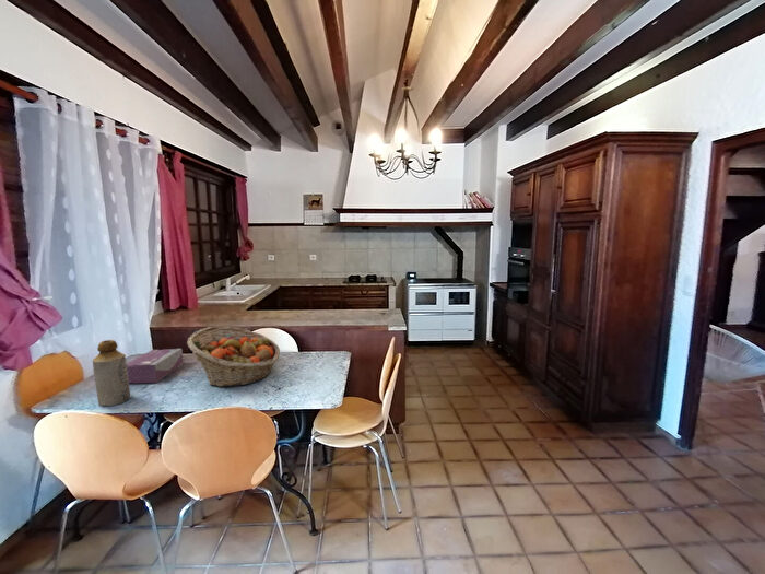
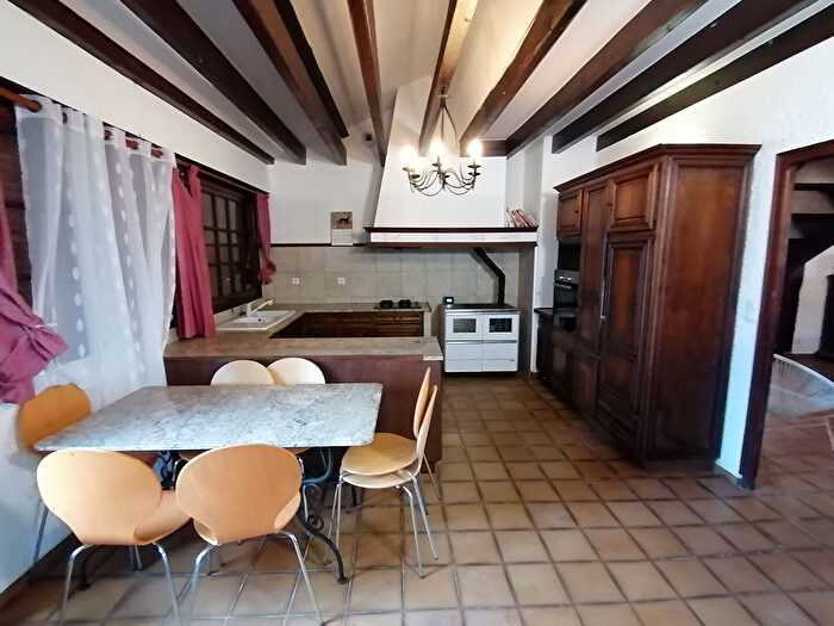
- bottle [92,339,131,407]
- tissue box [127,348,184,384]
- fruit basket [186,325,281,388]
